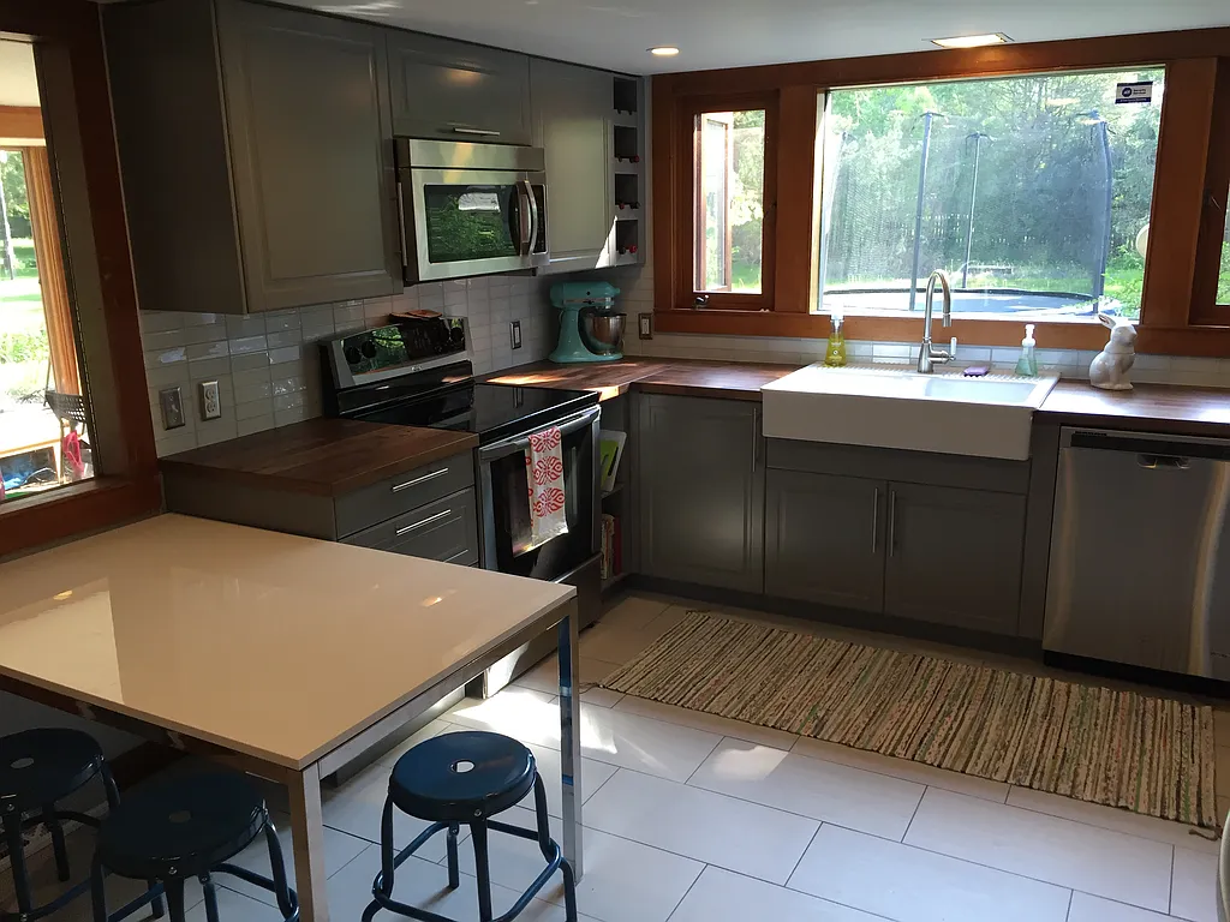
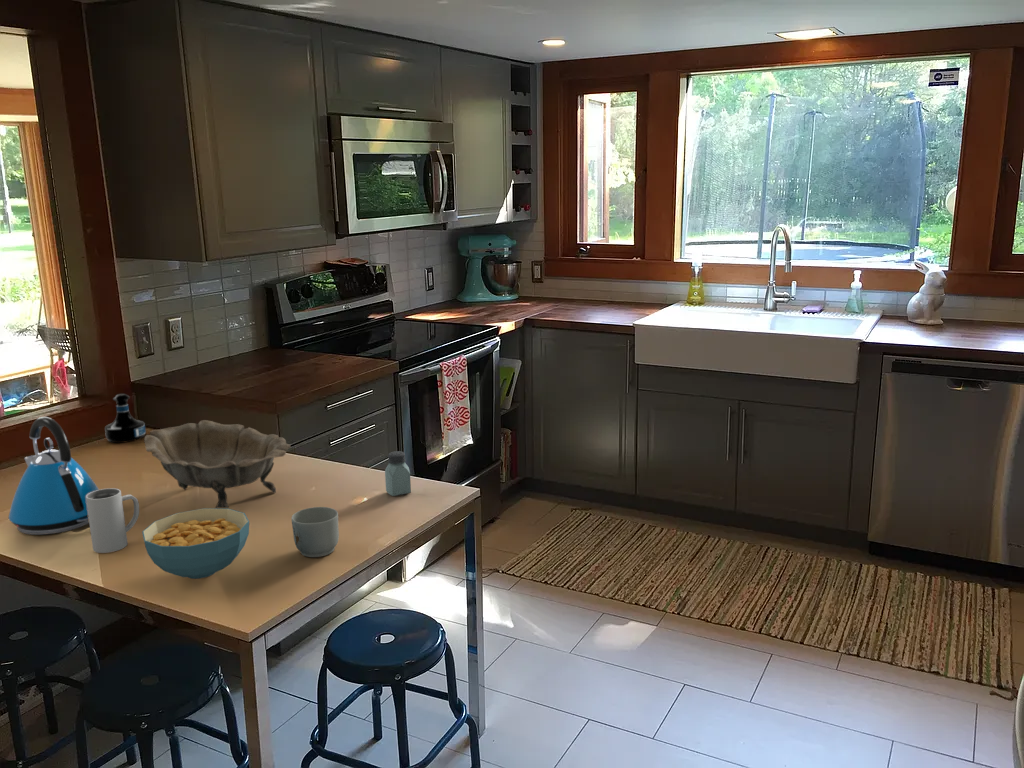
+ saltshaker [384,450,412,497]
+ mug [86,487,140,554]
+ cereal bowl [141,507,250,580]
+ kettle [8,416,100,536]
+ decorative bowl [143,419,292,508]
+ tequila bottle [104,393,147,444]
+ mug [290,506,340,558]
